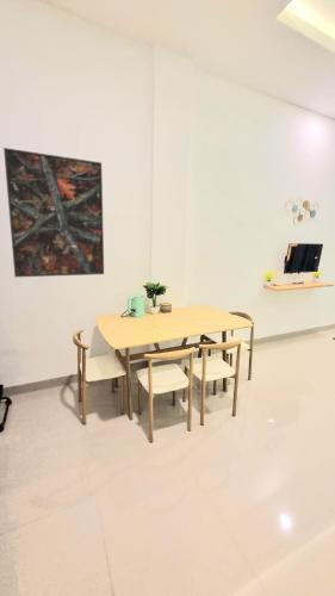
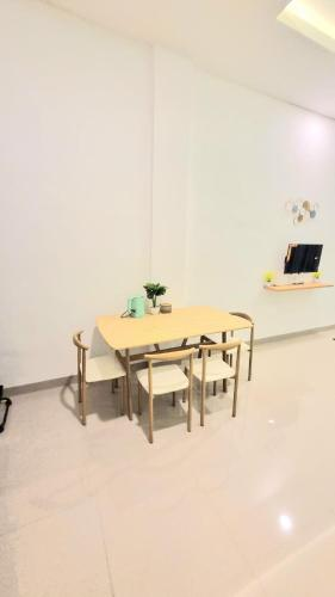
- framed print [2,147,105,278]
